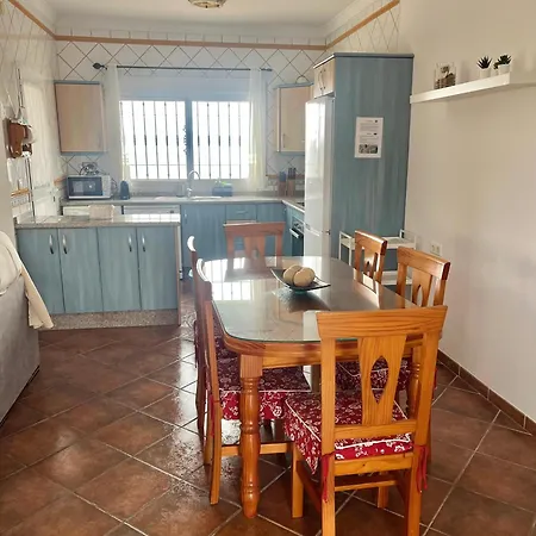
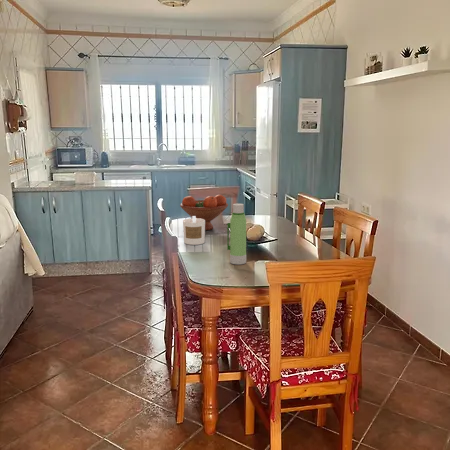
+ water bottle [226,203,247,266]
+ fruit bowl [179,194,229,231]
+ candle [182,216,206,246]
